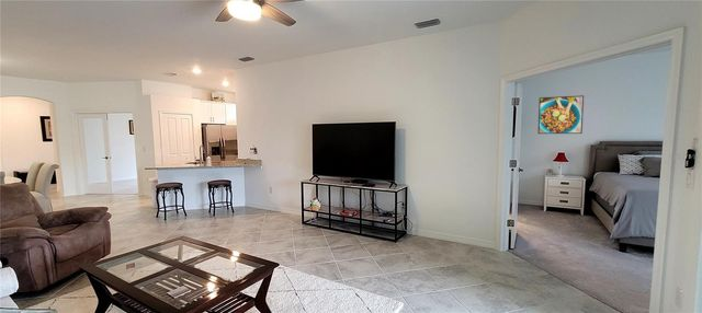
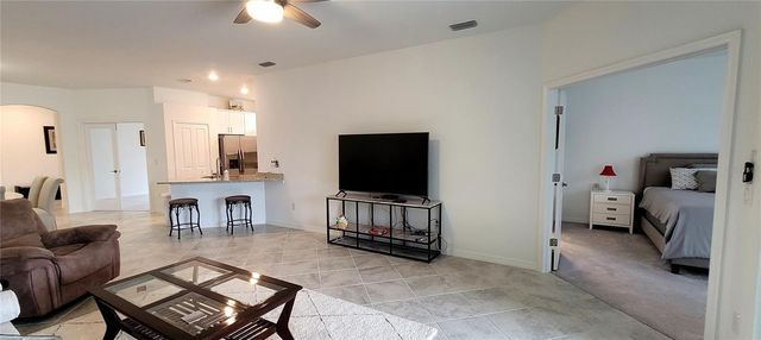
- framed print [536,94,585,135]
